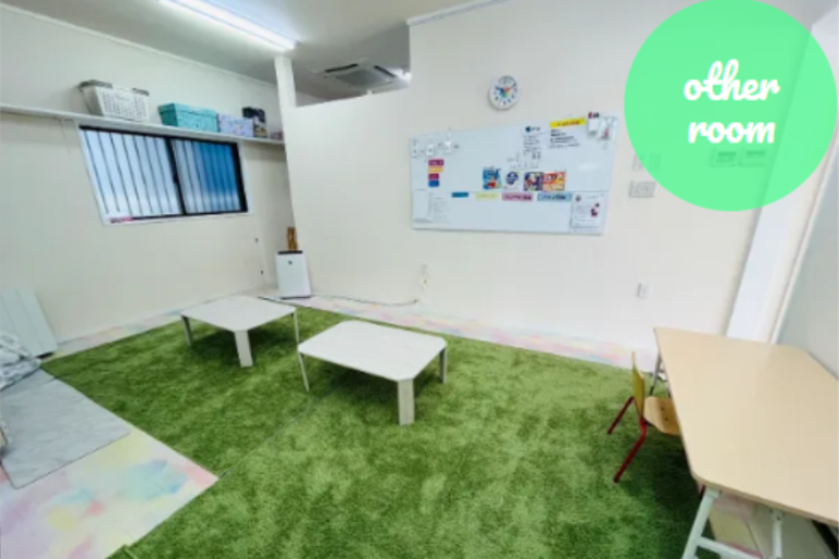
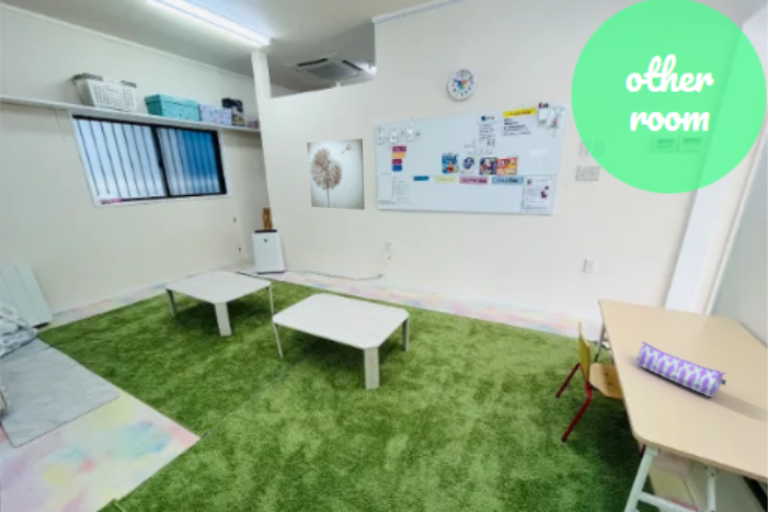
+ pencil case [635,340,727,398]
+ wall art [306,138,366,211]
